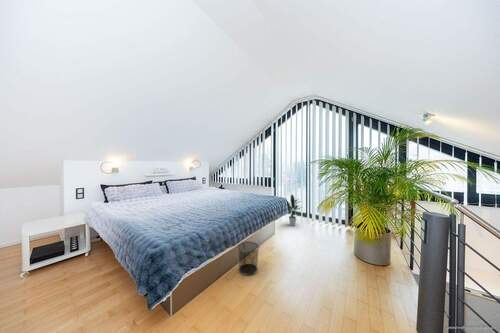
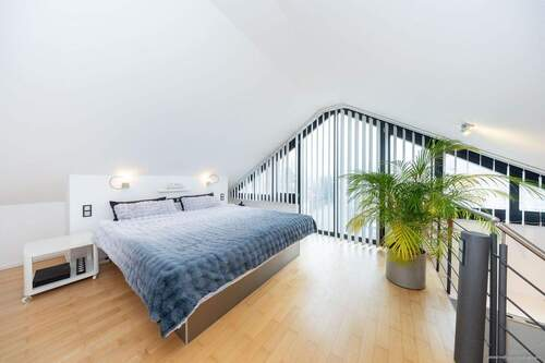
- indoor plant [288,193,306,227]
- waste bin [236,241,260,276]
